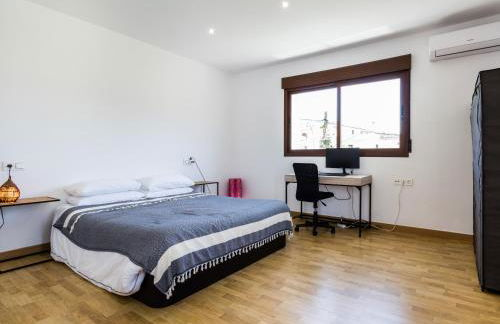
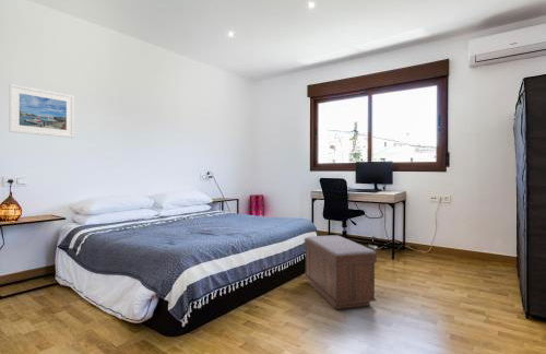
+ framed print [8,83,75,139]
+ bench [304,235,378,310]
